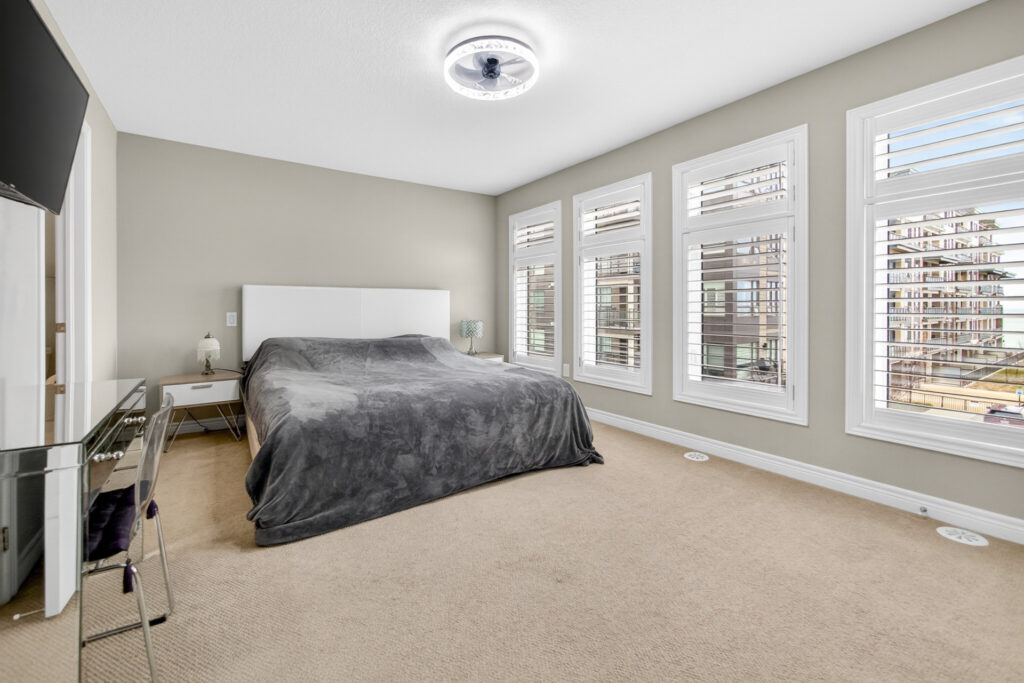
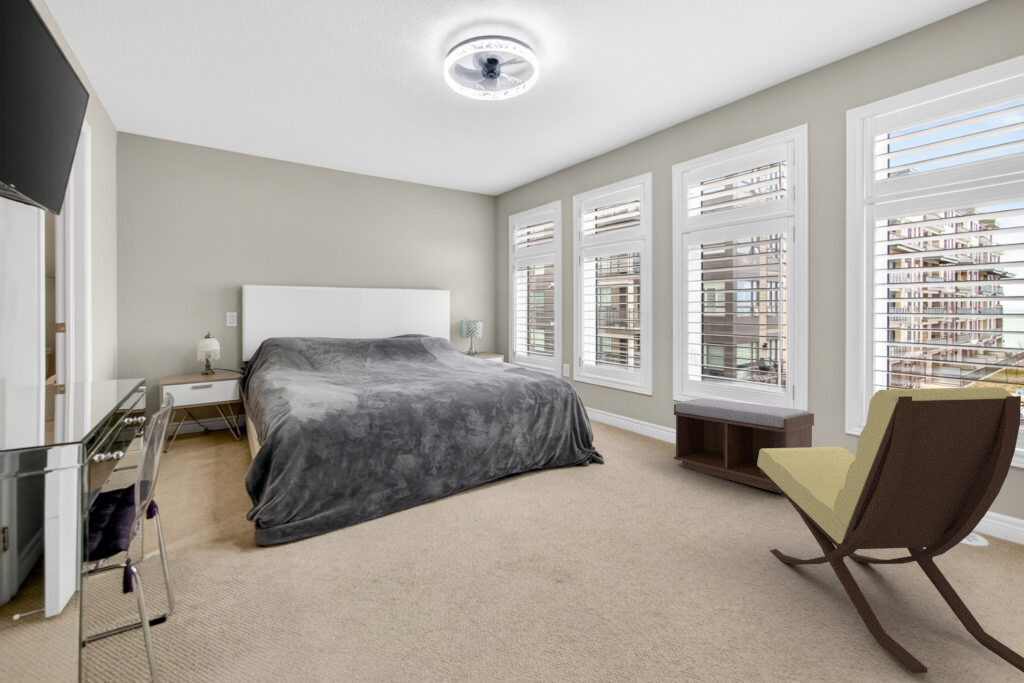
+ lounge chair [757,386,1024,674]
+ bench [673,398,815,494]
